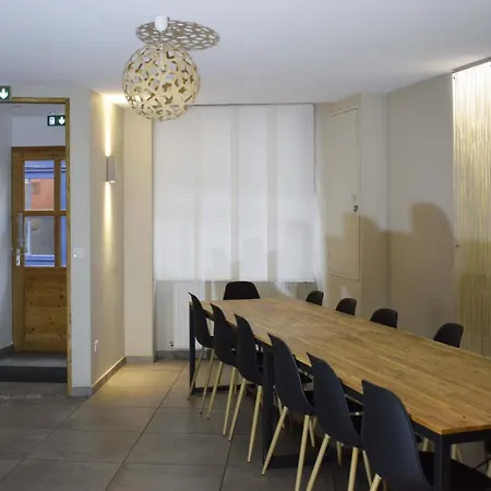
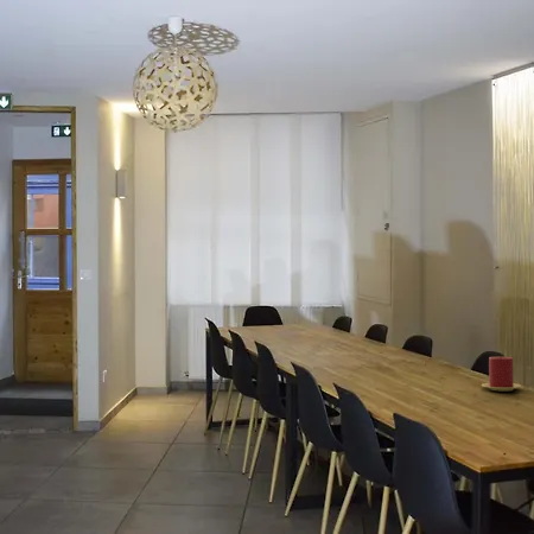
+ candle [481,355,522,392]
